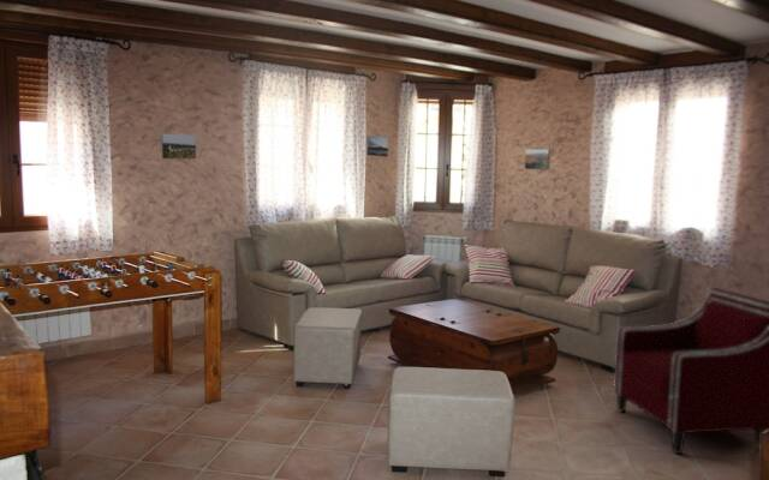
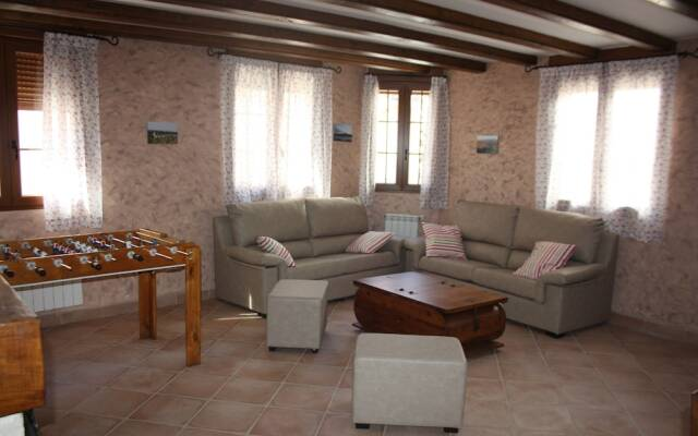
- armchair [613,287,769,455]
